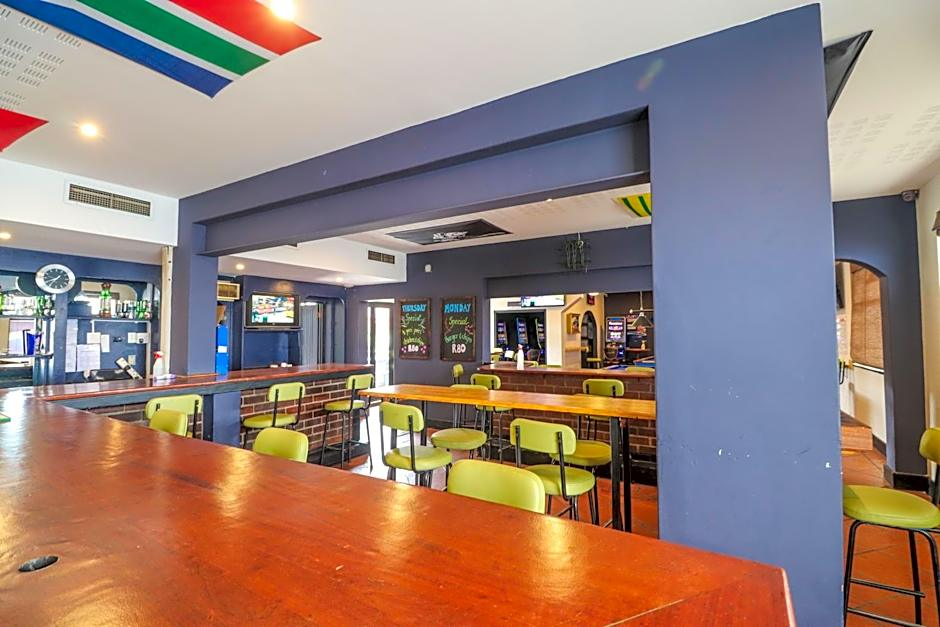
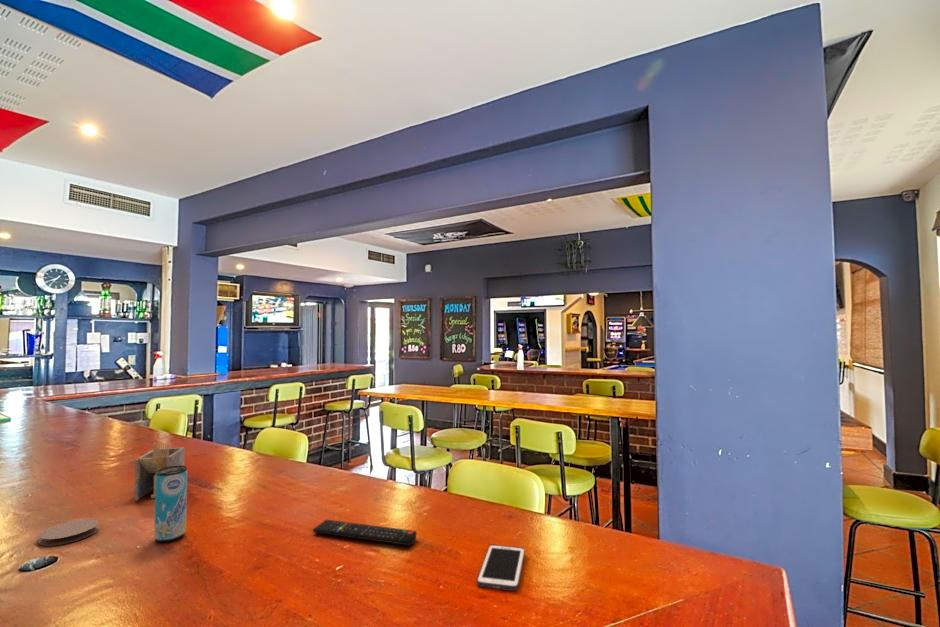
+ remote control [312,519,418,546]
+ napkin holder [133,441,186,502]
+ beverage can [153,465,188,543]
+ cell phone [476,544,526,592]
+ coaster [37,518,100,547]
